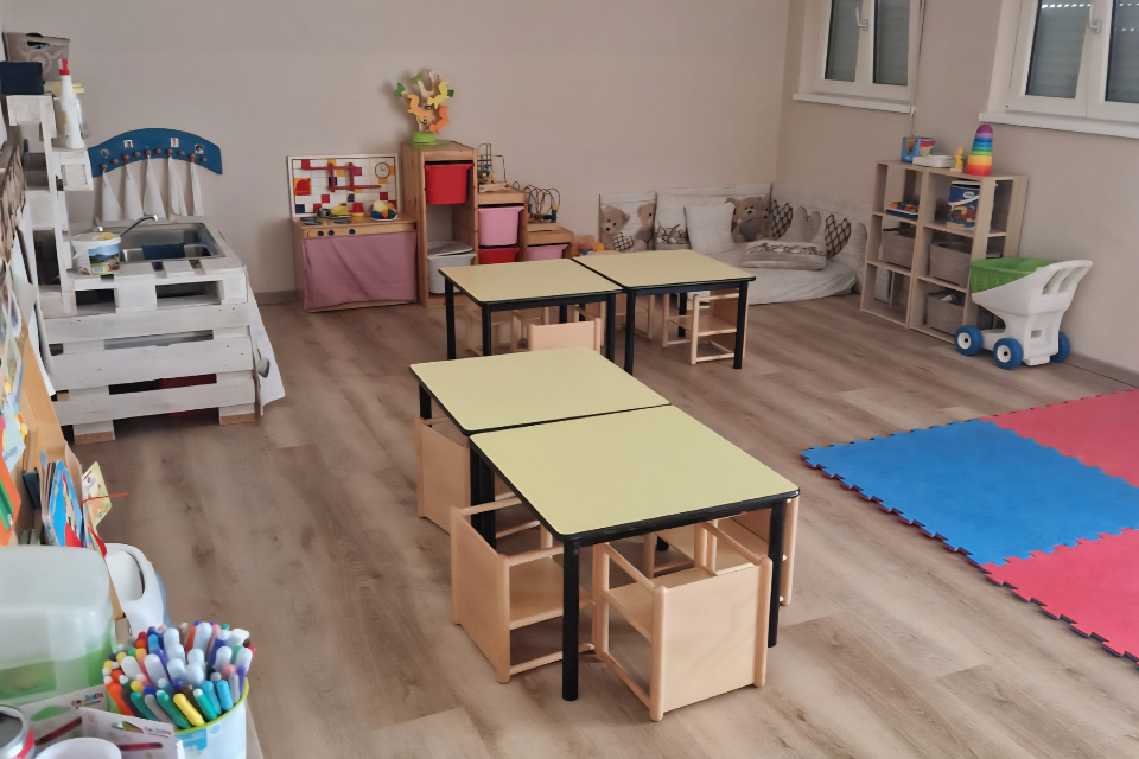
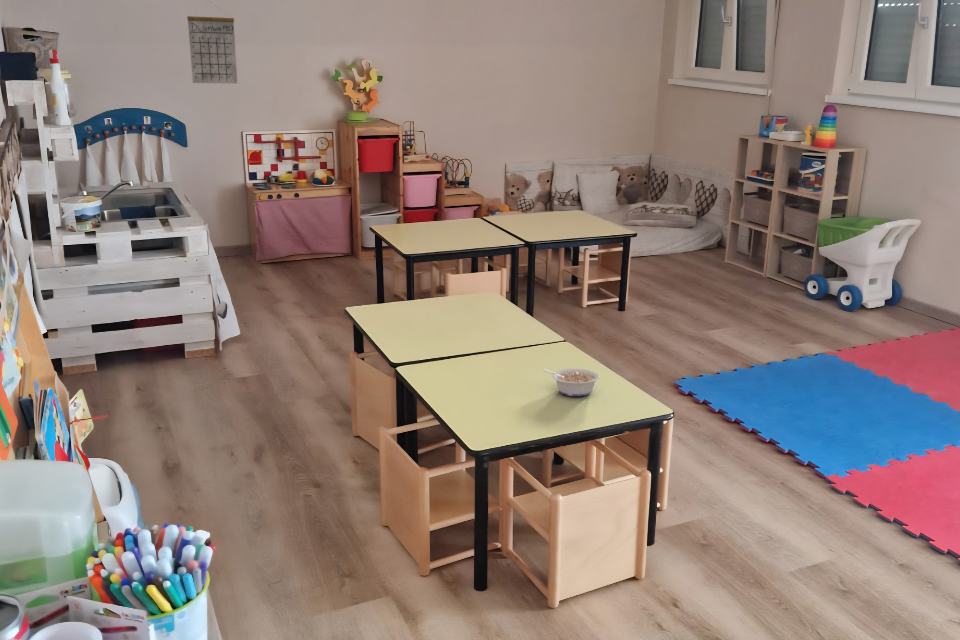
+ legume [543,368,601,397]
+ calendar [186,0,238,84]
